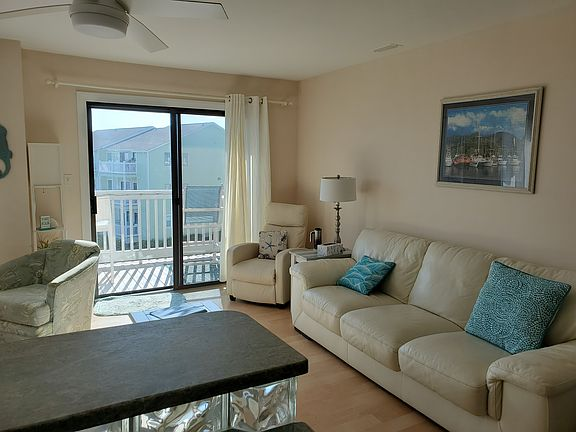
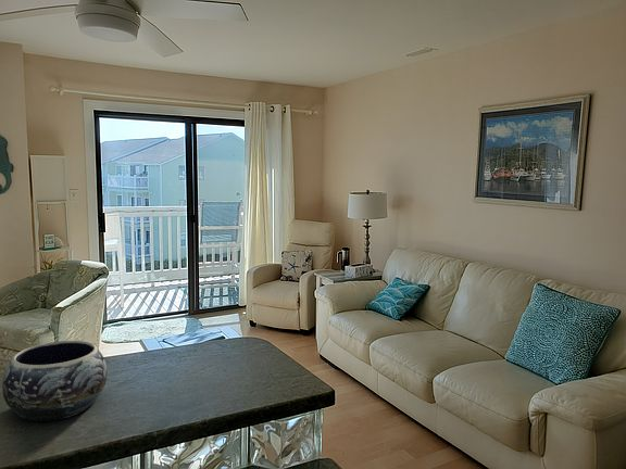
+ decorative bowl [1,340,108,422]
